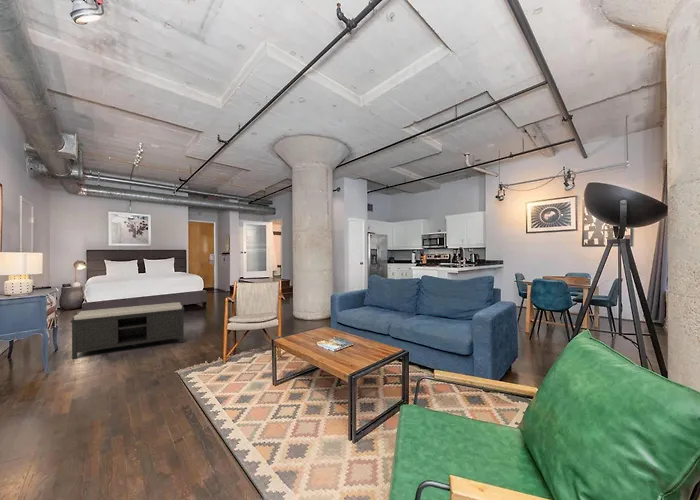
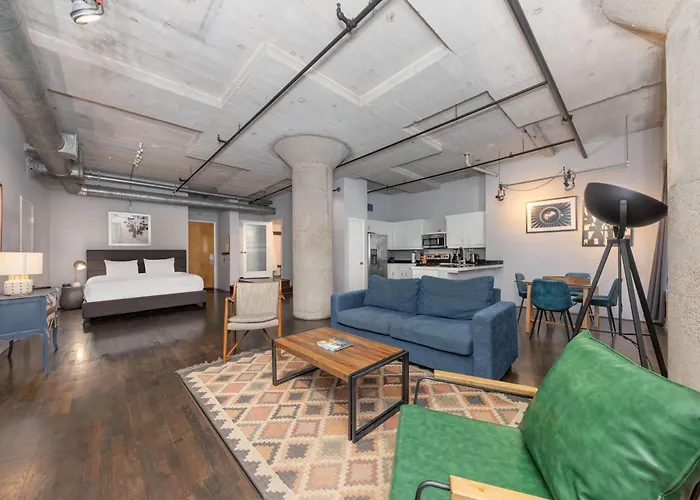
- bench [70,301,185,361]
